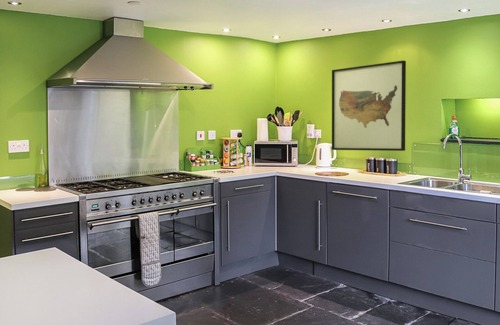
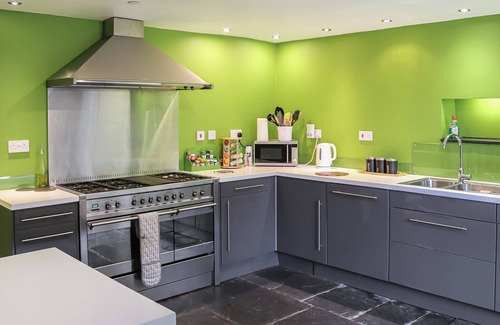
- wall art [331,59,407,152]
